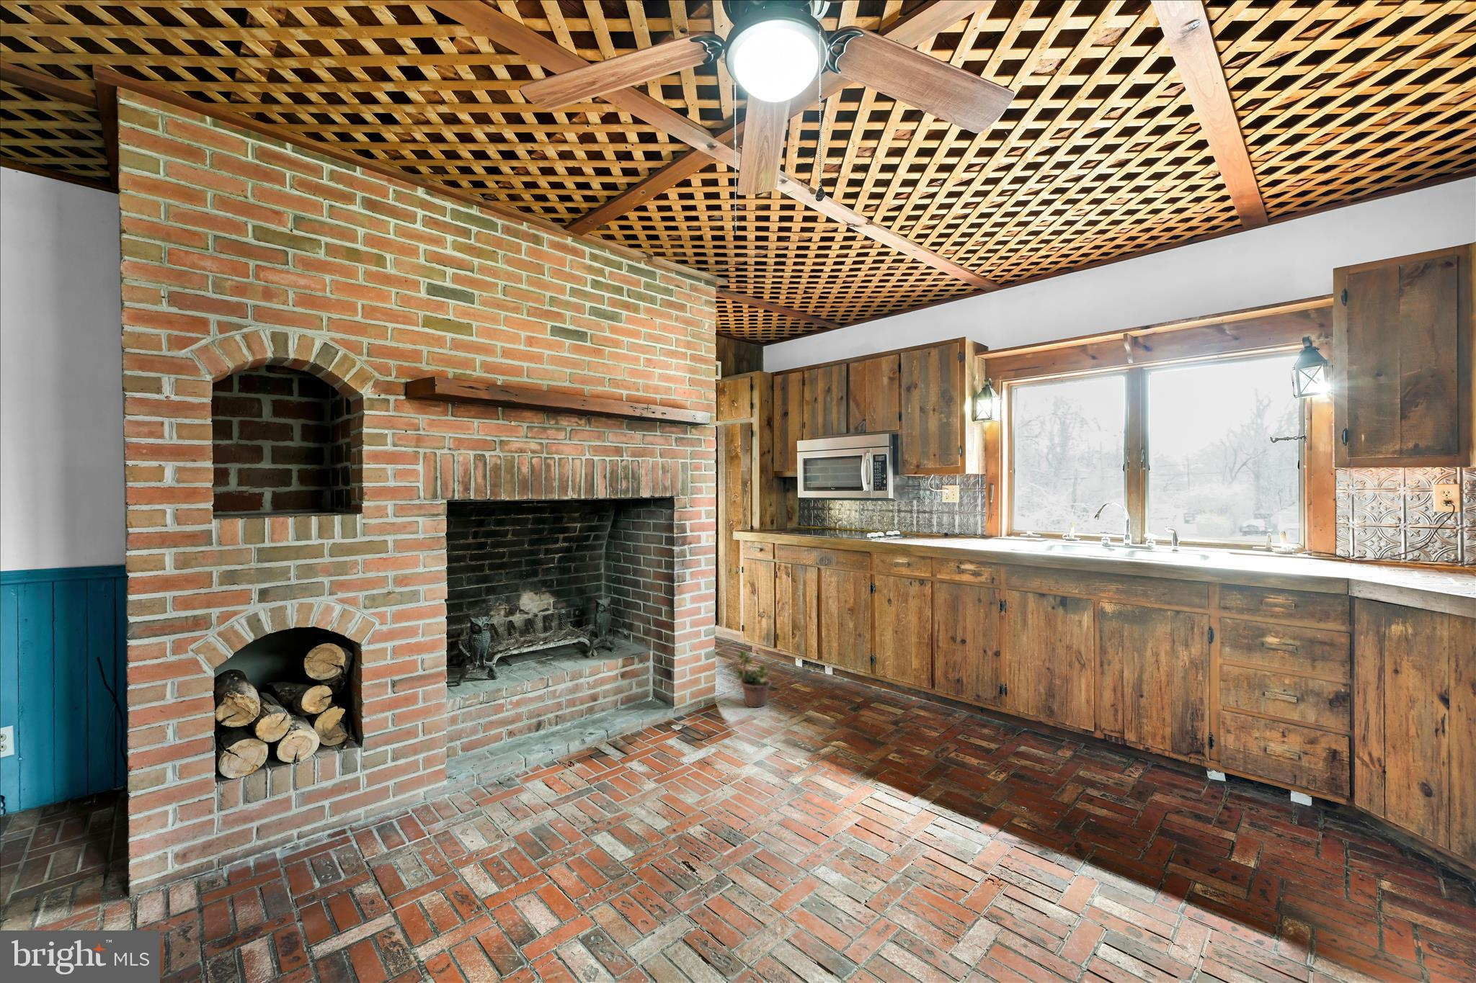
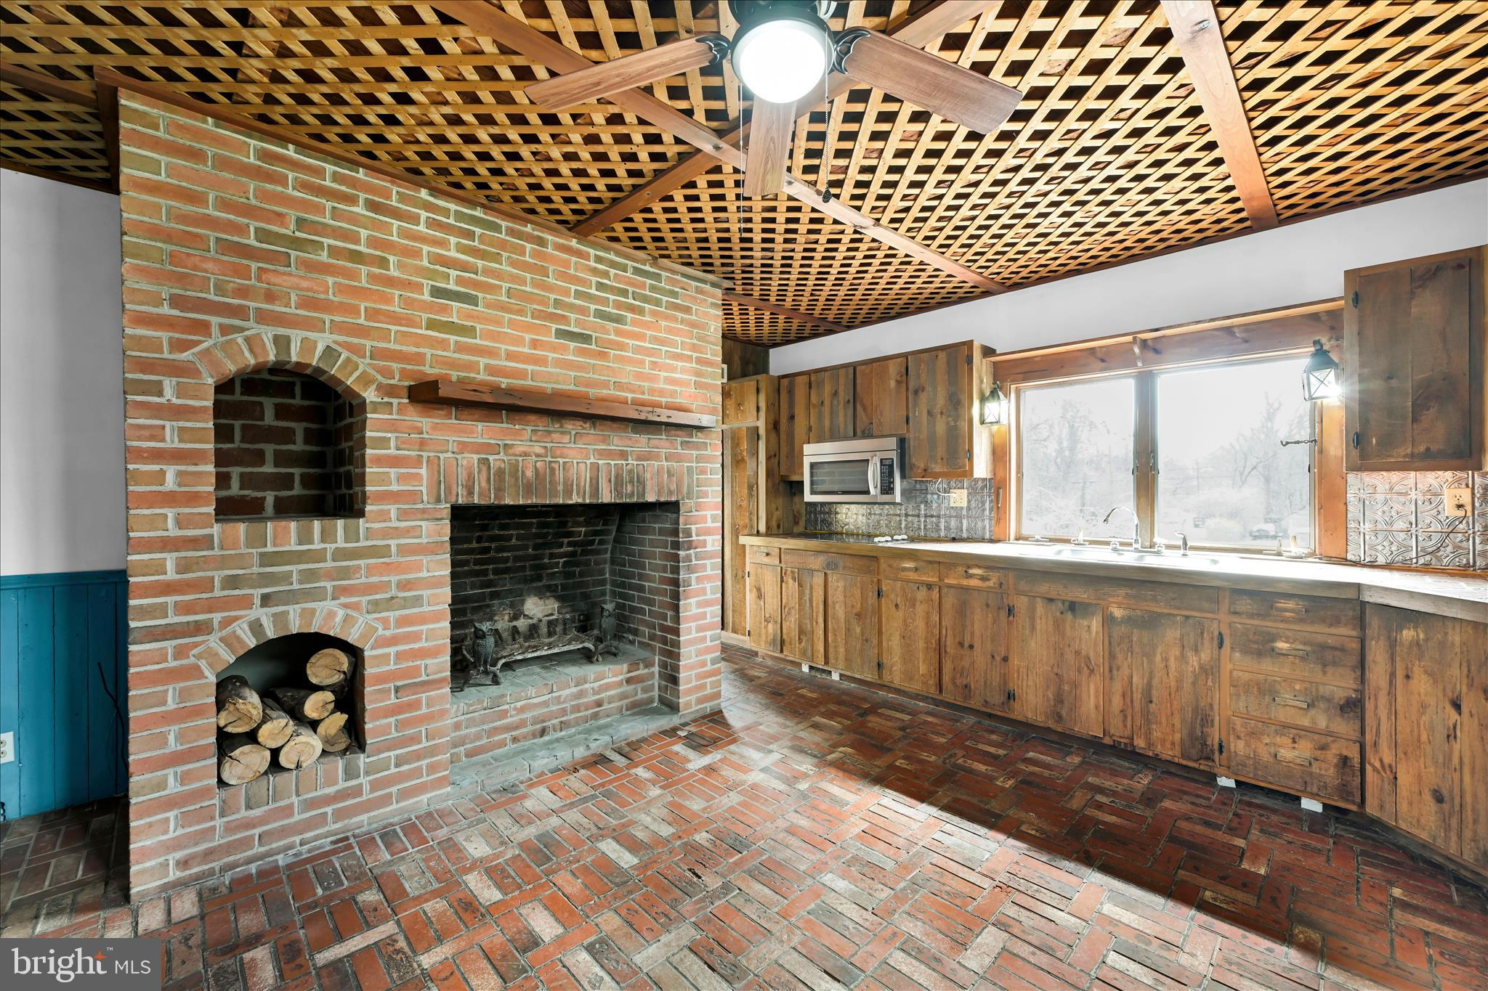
- potted plant [735,649,771,708]
